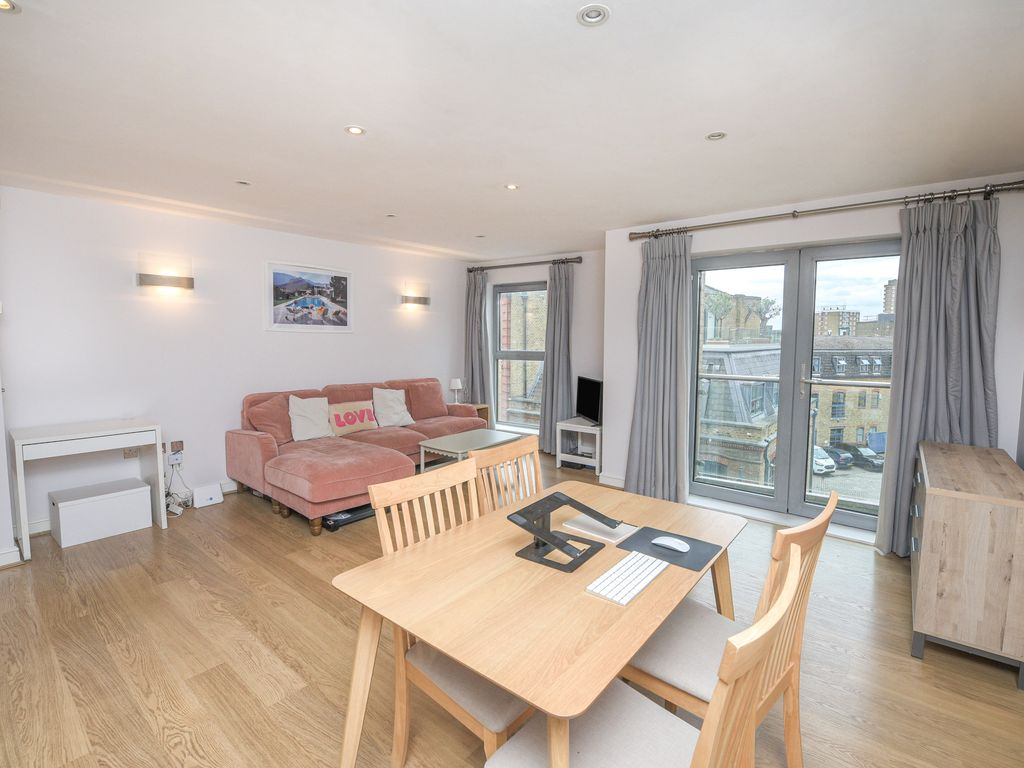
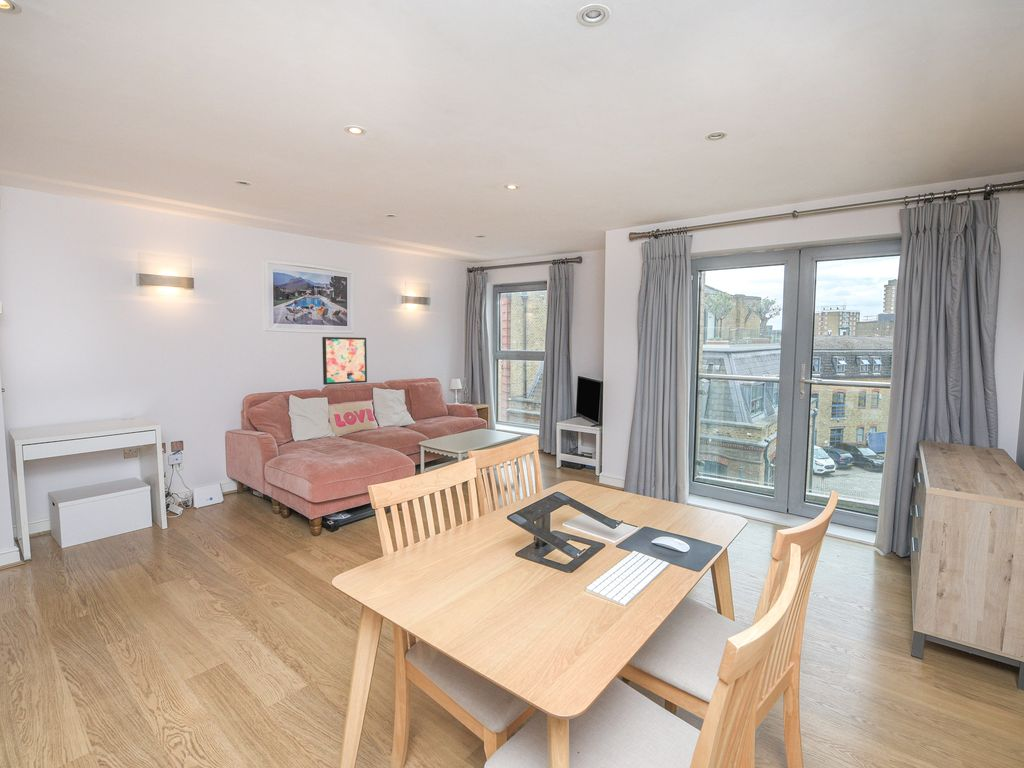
+ wall art [321,336,368,386]
